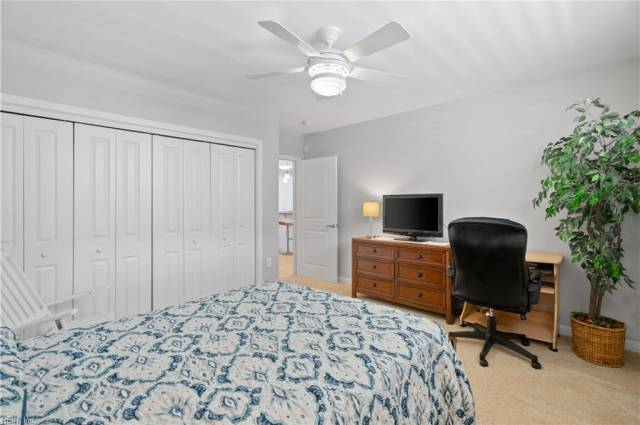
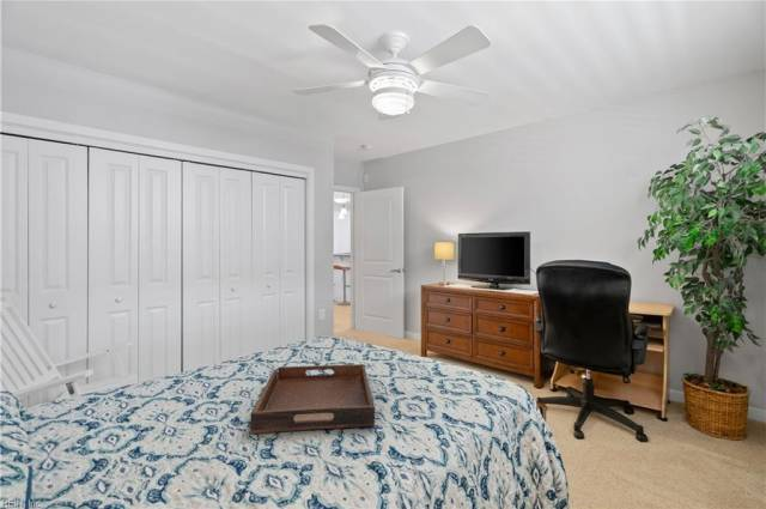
+ serving tray [250,363,376,435]
